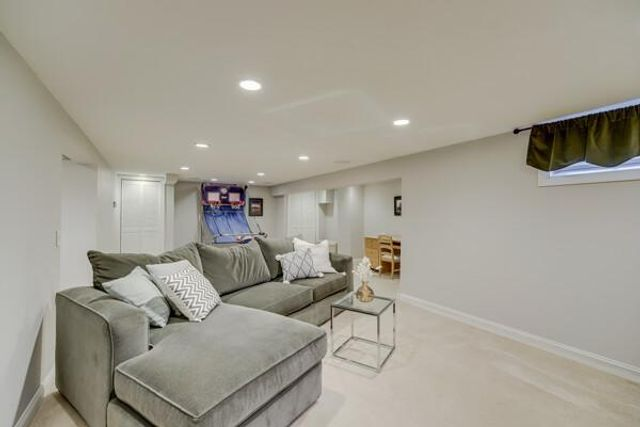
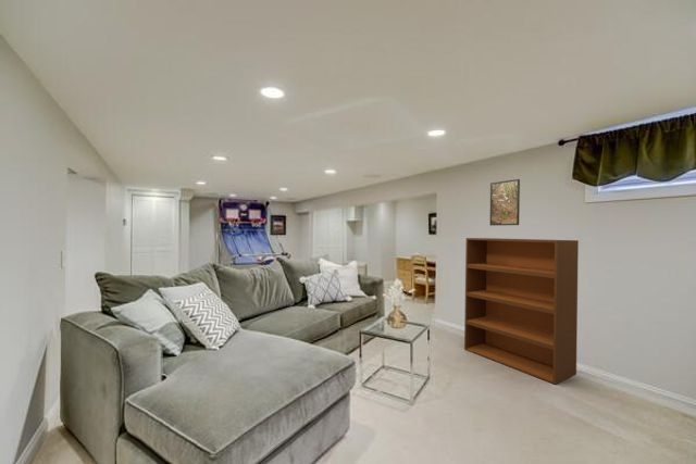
+ bookshelf [463,237,580,386]
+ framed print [488,178,521,227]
